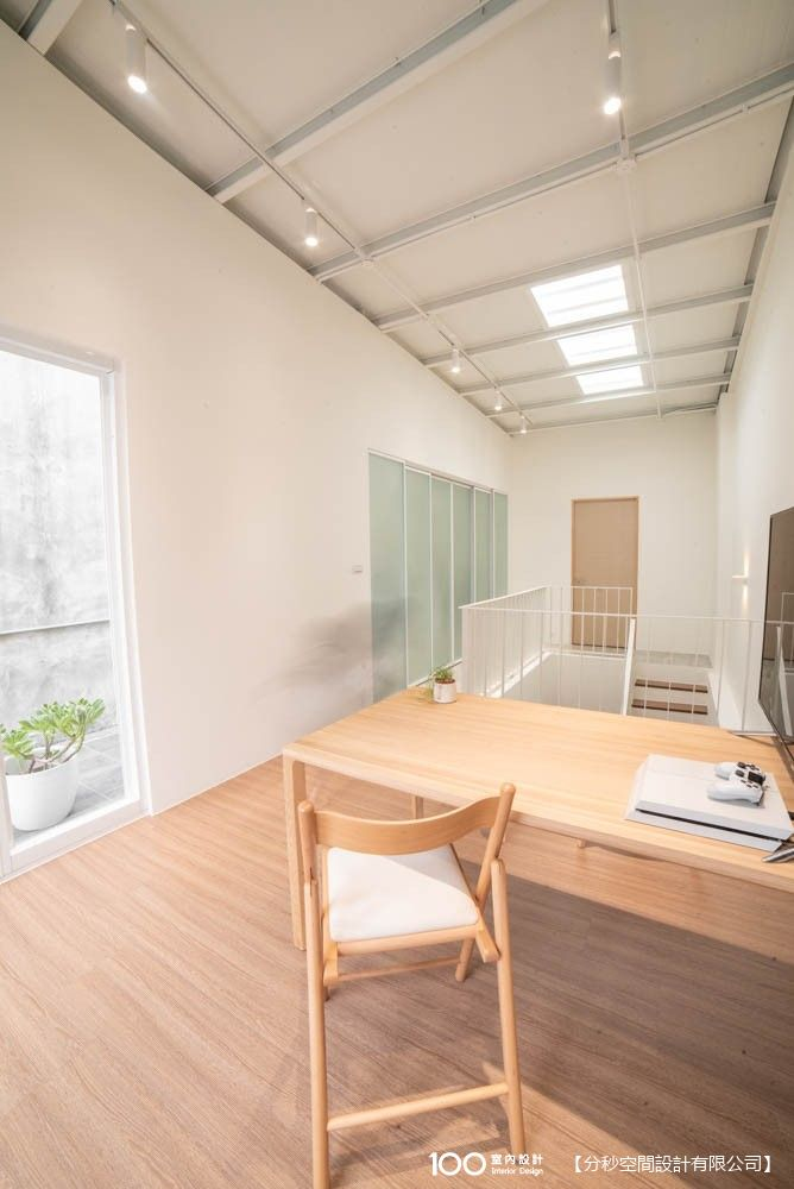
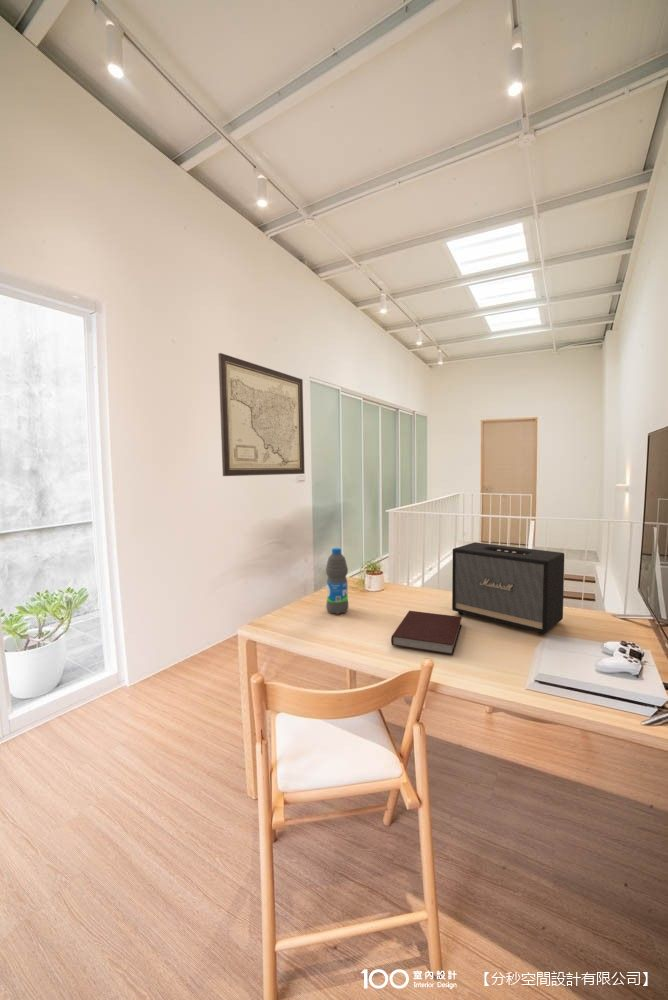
+ wall art [217,352,306,477]
+ water bottle [325,547,350,615]
+ speaker [451,541,565,636]
+ notebook [390,610,463,656]
